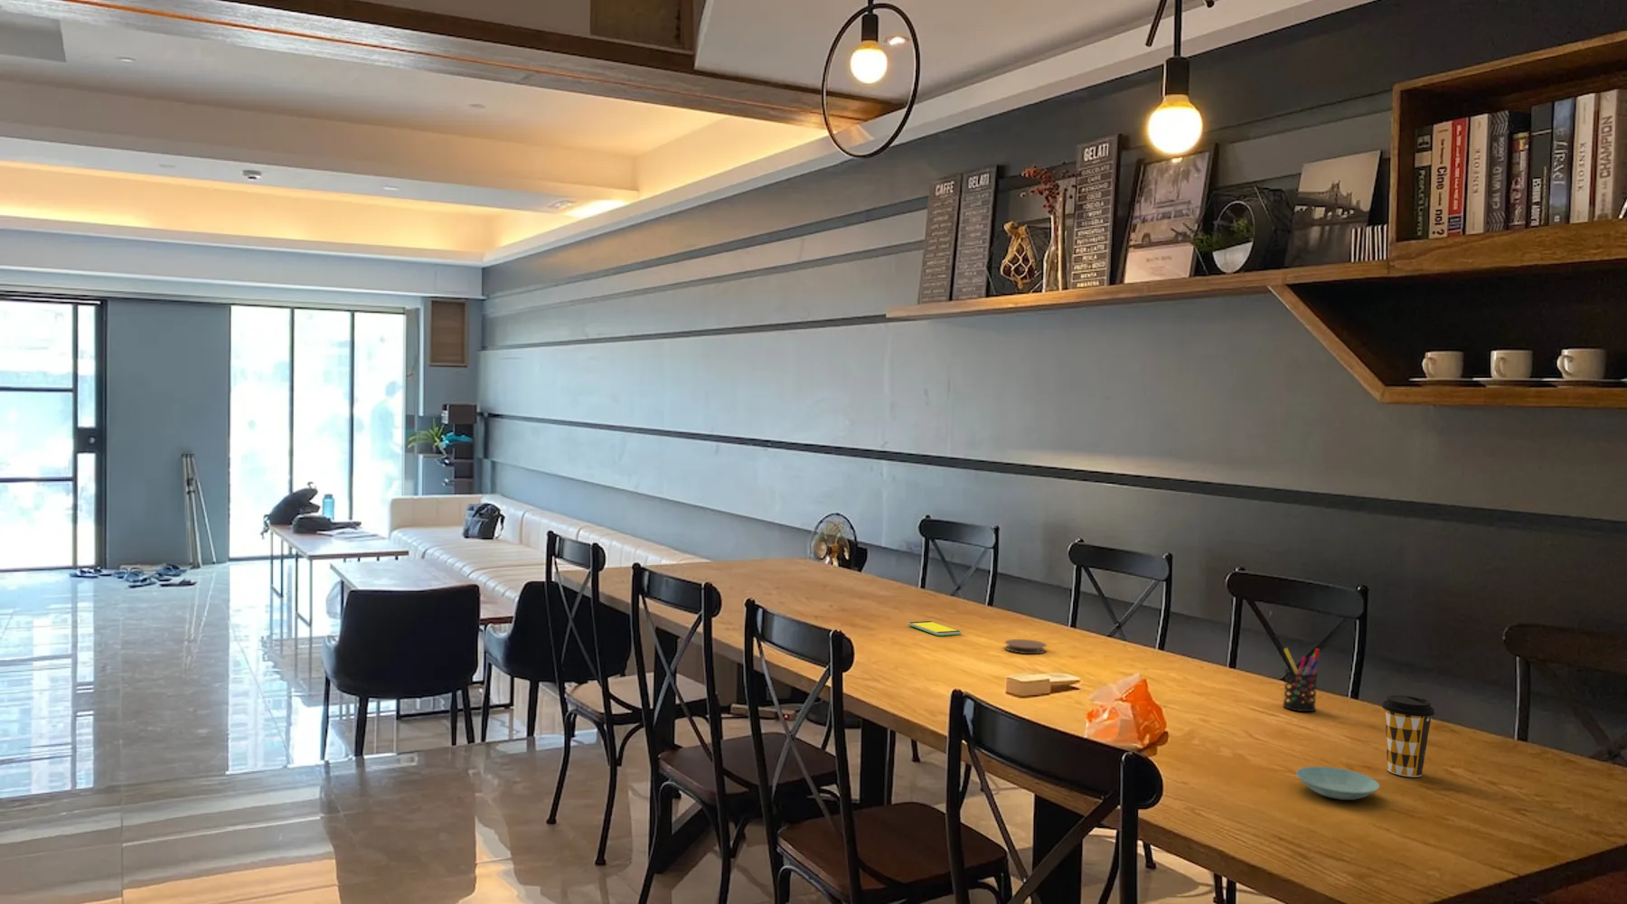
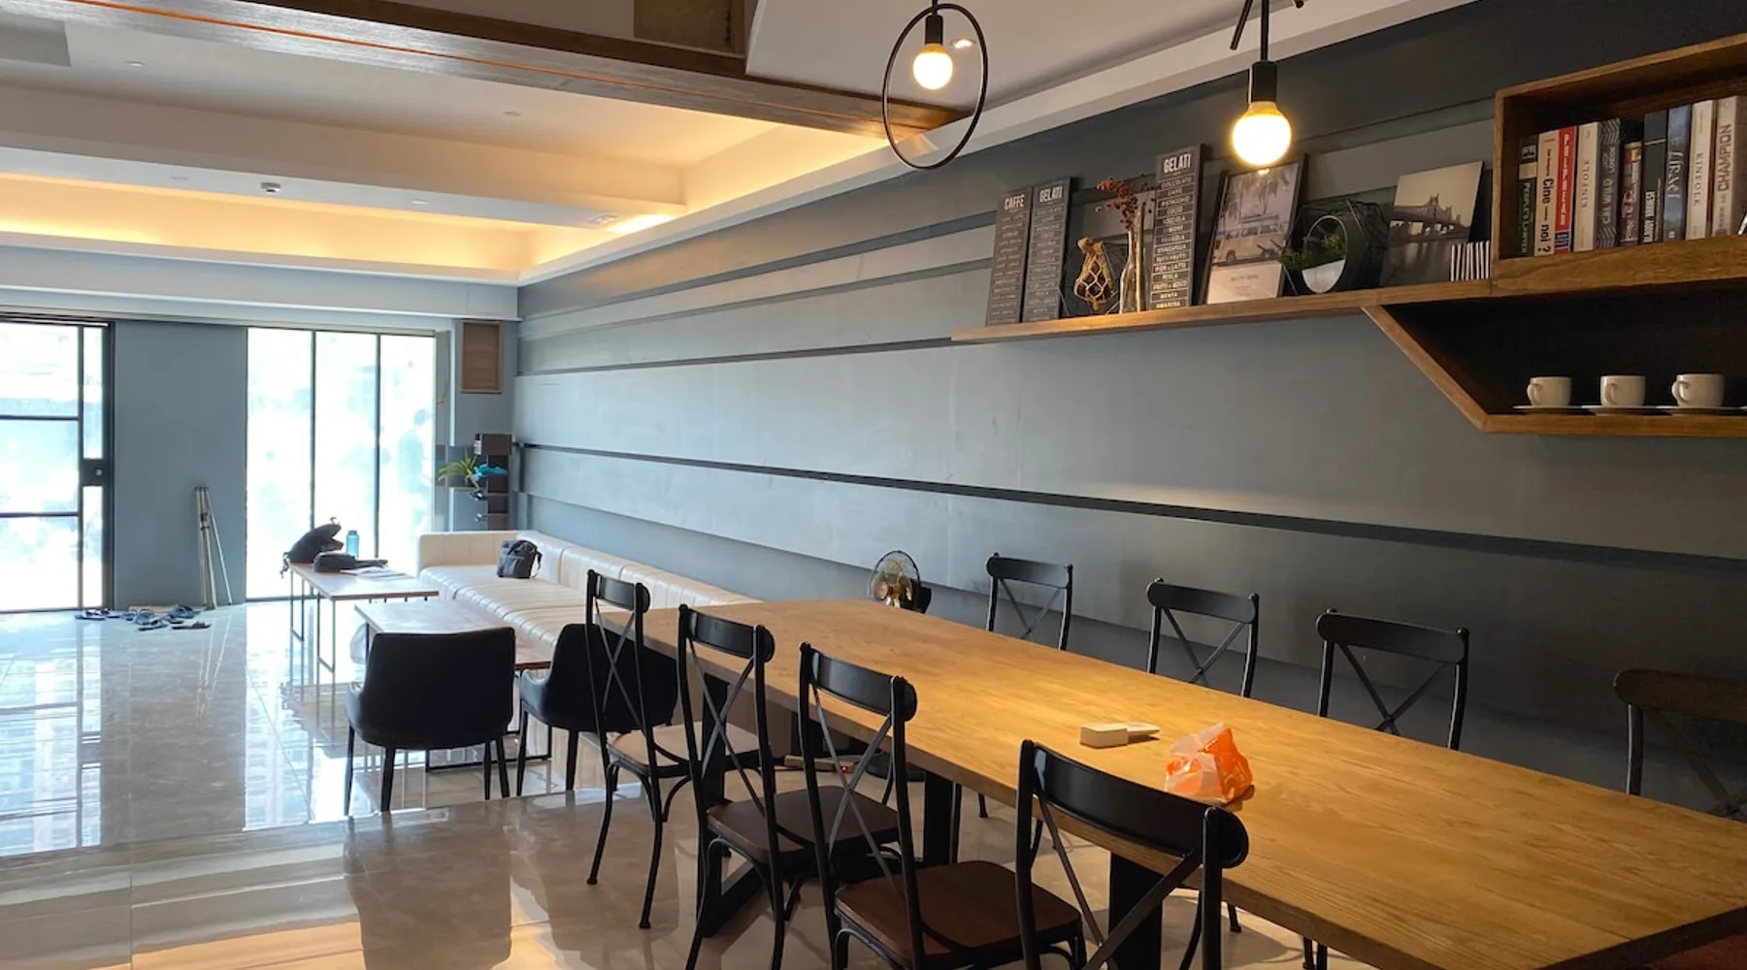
- smartphone [907,620,962,637]
- pen holder [1282,647,1321,713]
- coffee cup [1381,695,1436,777]
- saucer [1295,766,1380,800]
- coaster [1004,638,1047,655]
